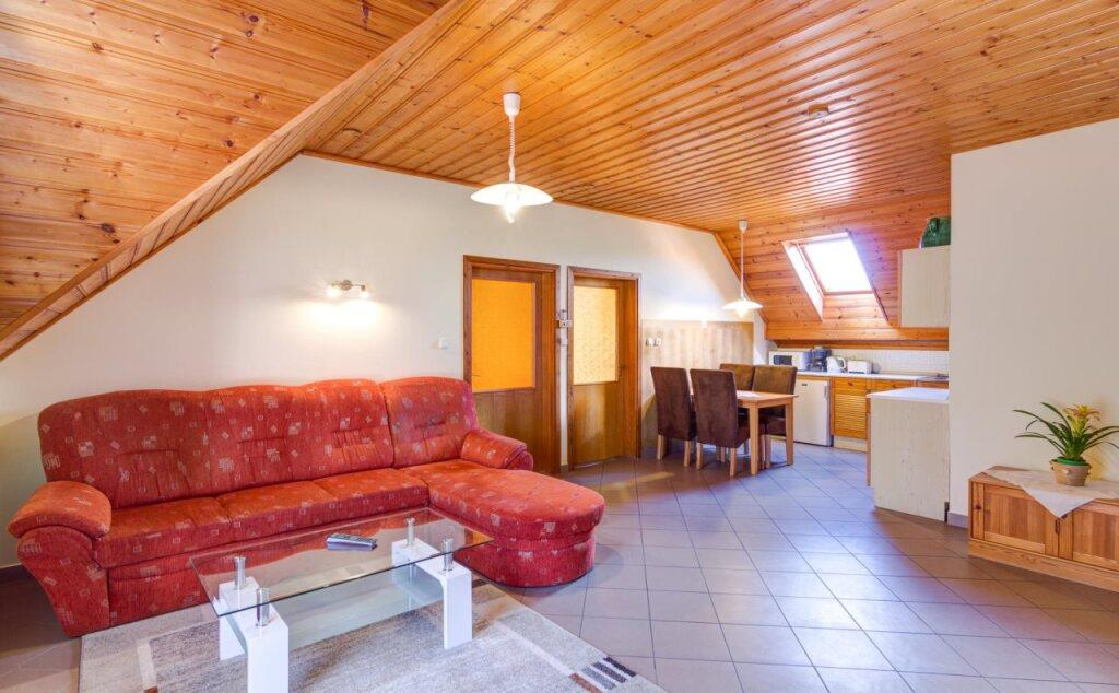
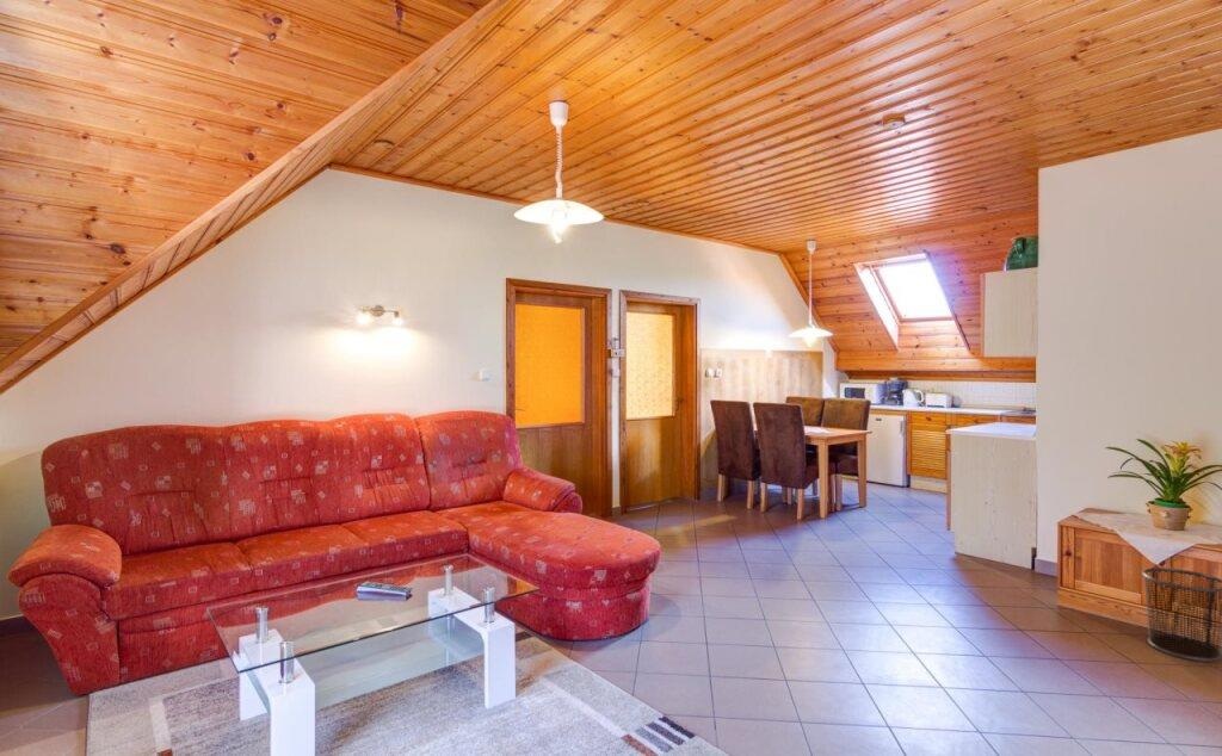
+ waste bin [1141,566,1222,663]
